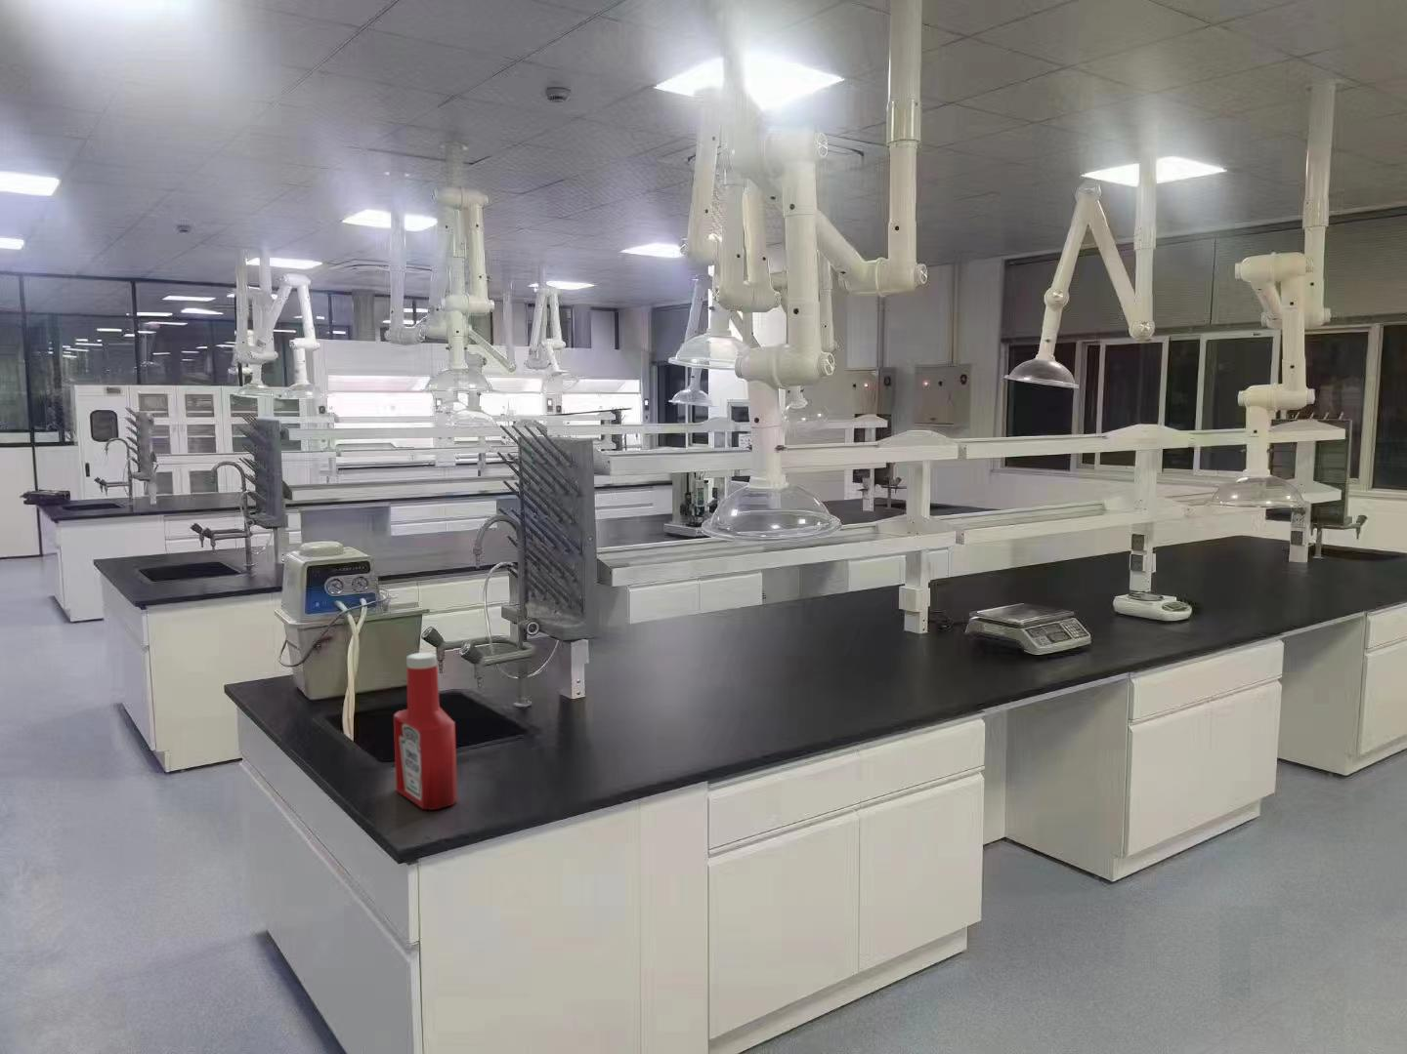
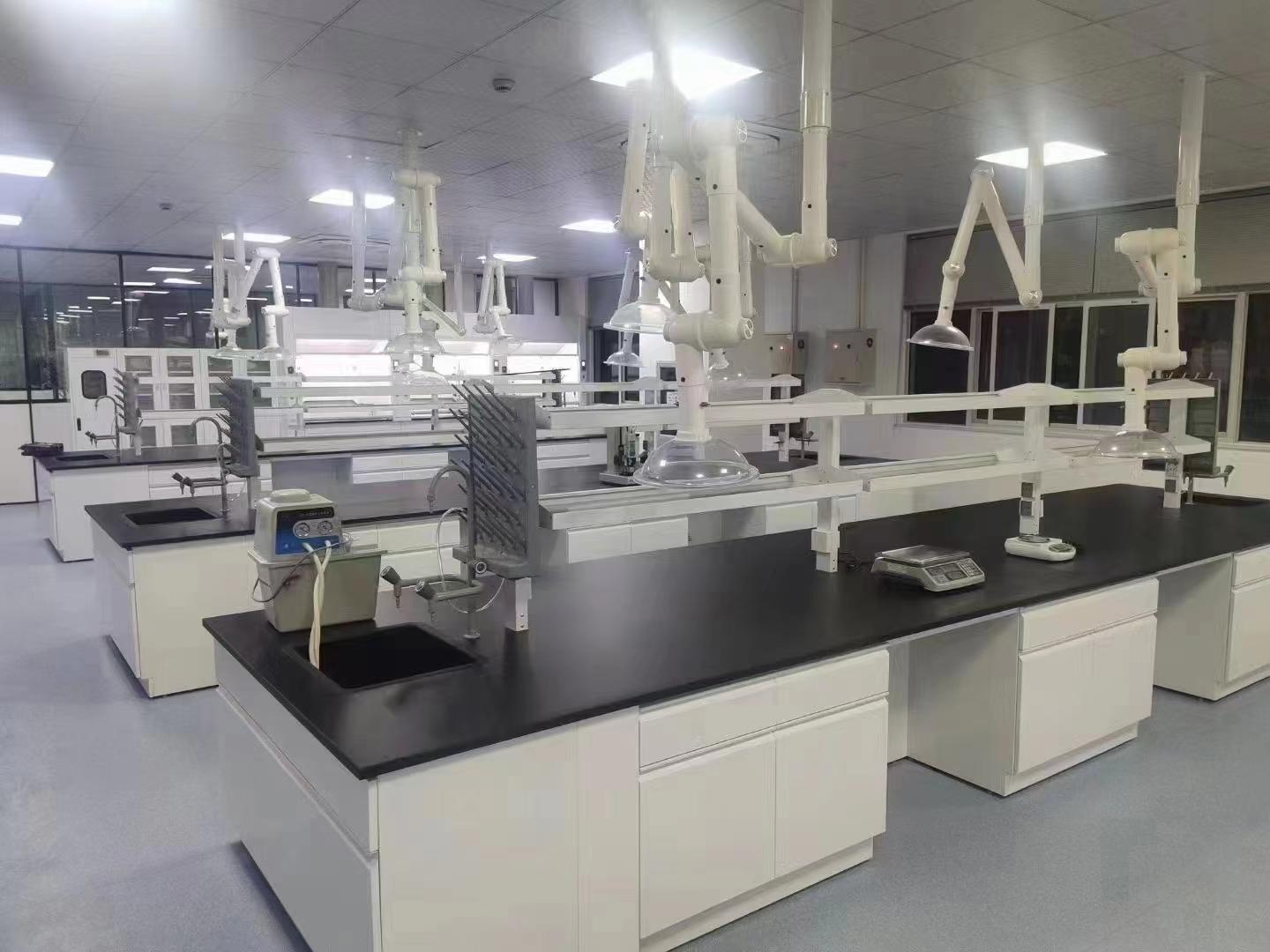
- soap bottle [393,652,459,812]
